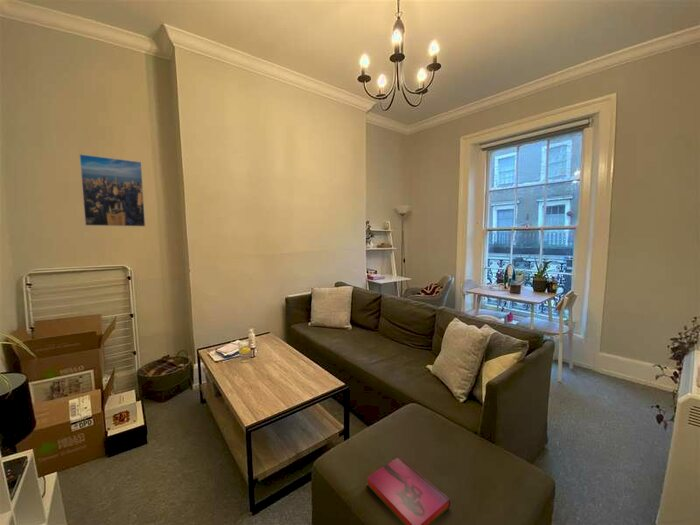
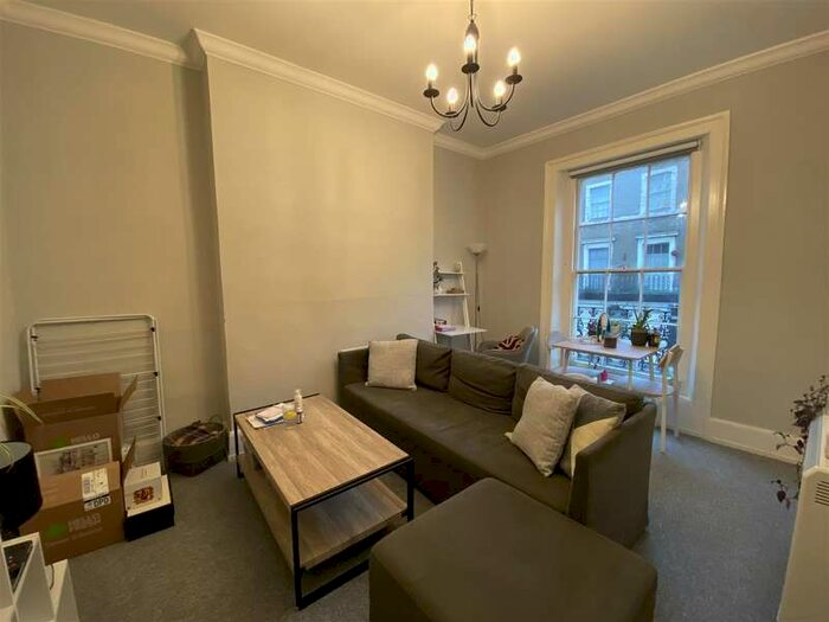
- hardback book [366,456,451,525]
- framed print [78,153,146,228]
